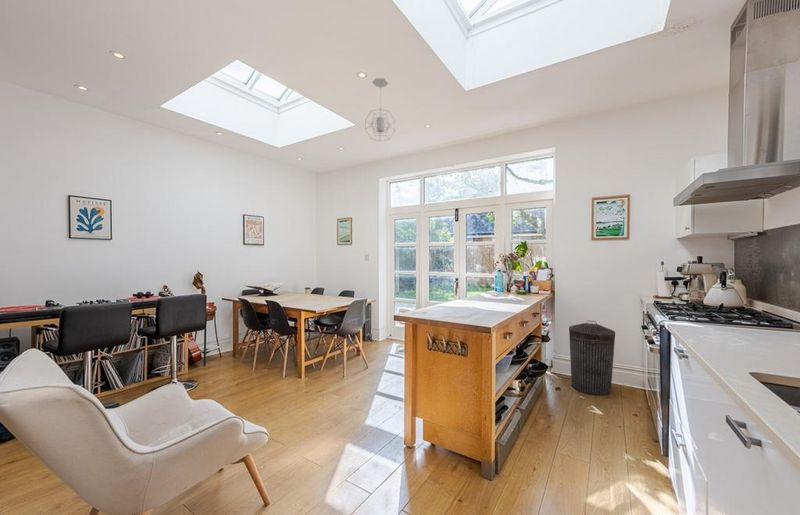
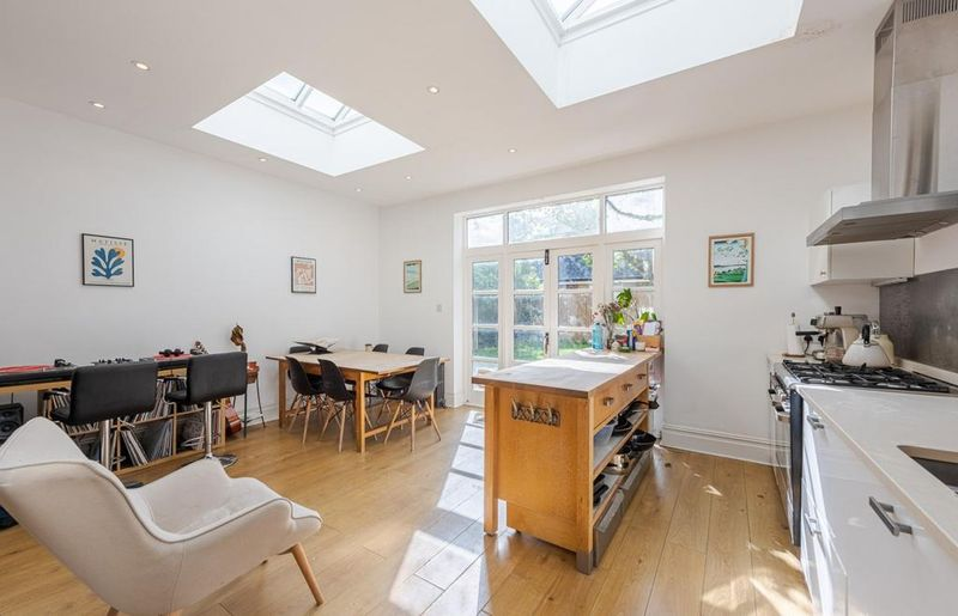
- pendant light [364,77,396,142]
- trash can [568,320,616,397]
